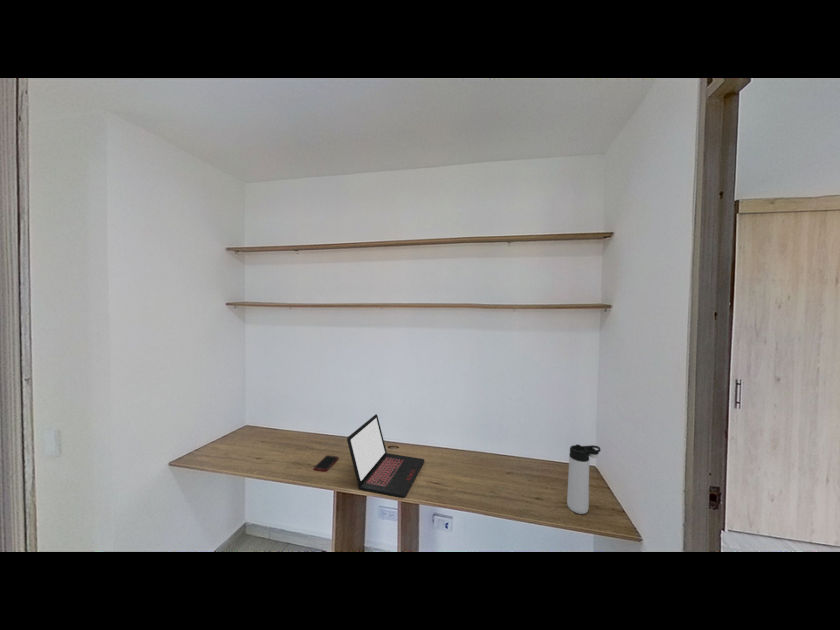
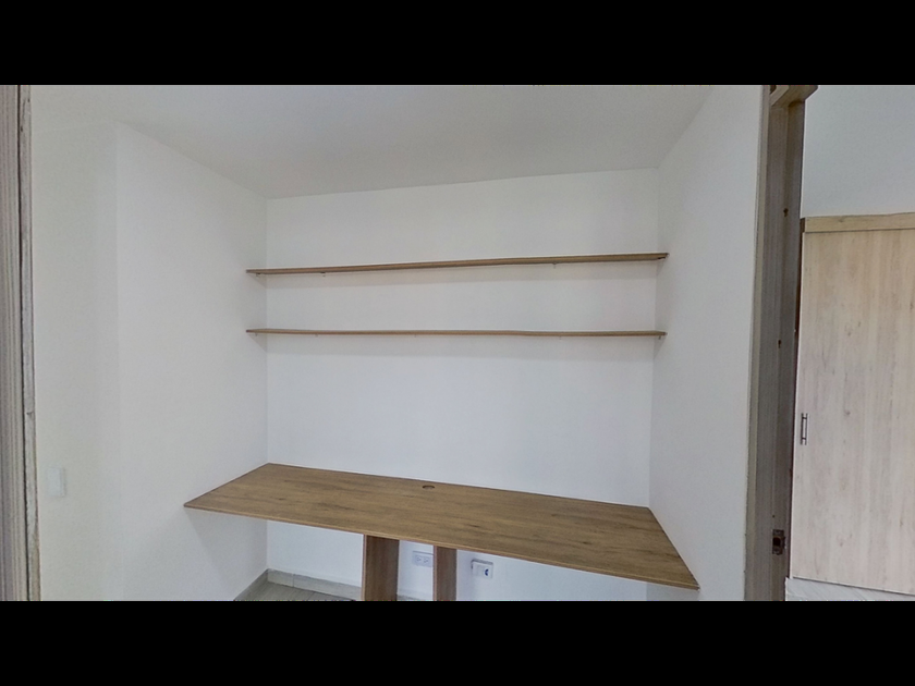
- cell phone [313,454,340,472]
- thermos bottle [566,443,602,515]
- laptop [346,413,425,498]
